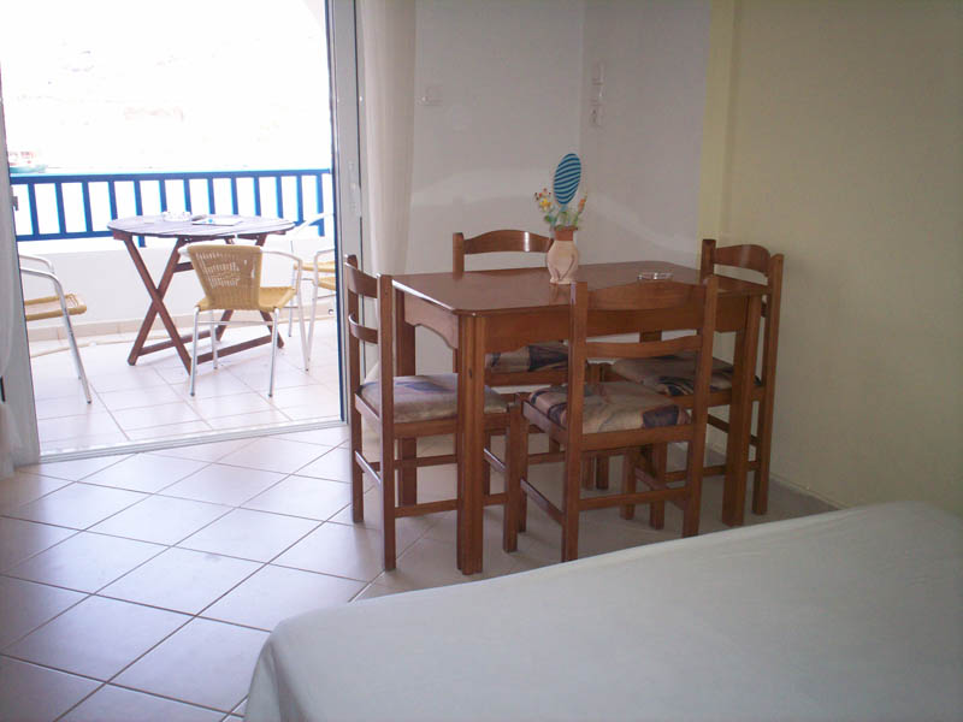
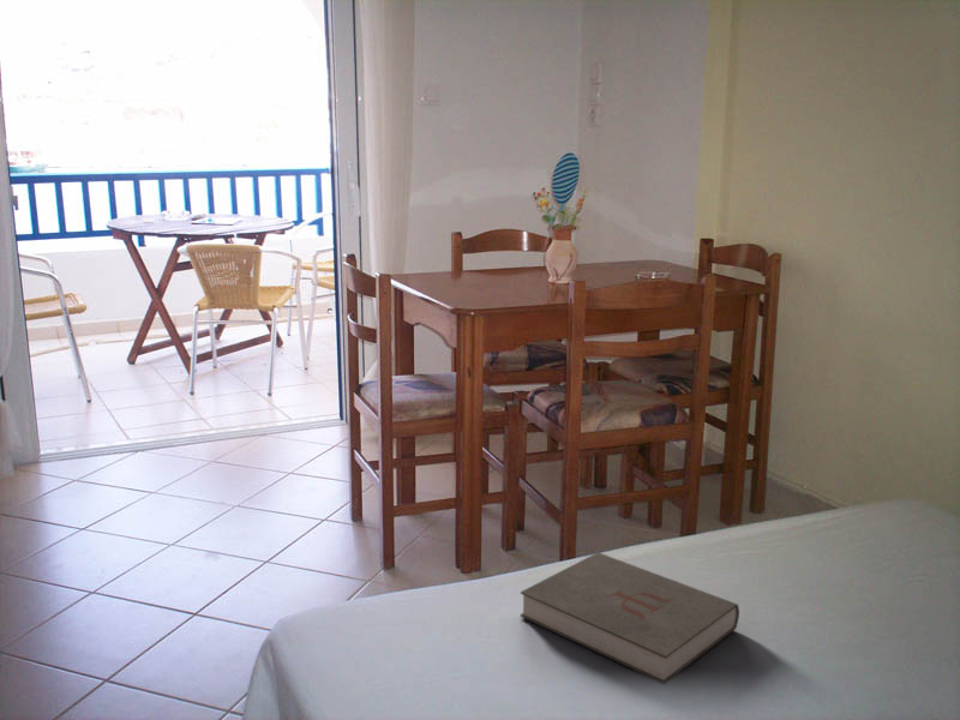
+ book [518,551,740,685]
